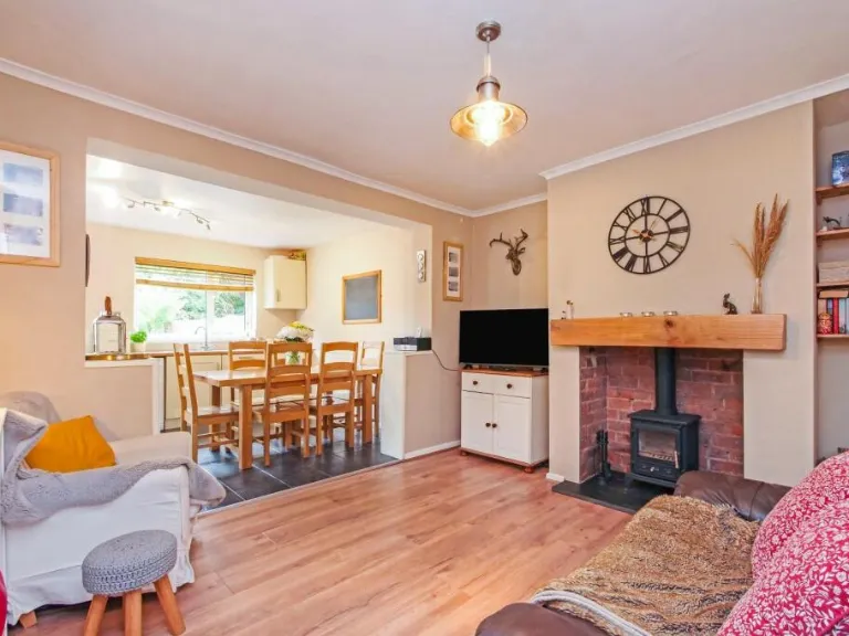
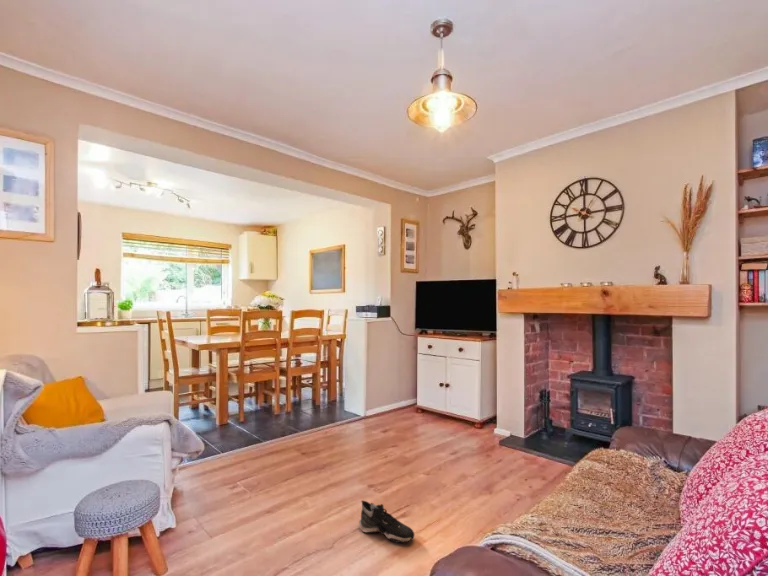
+ shoe [358,500,415,544]
